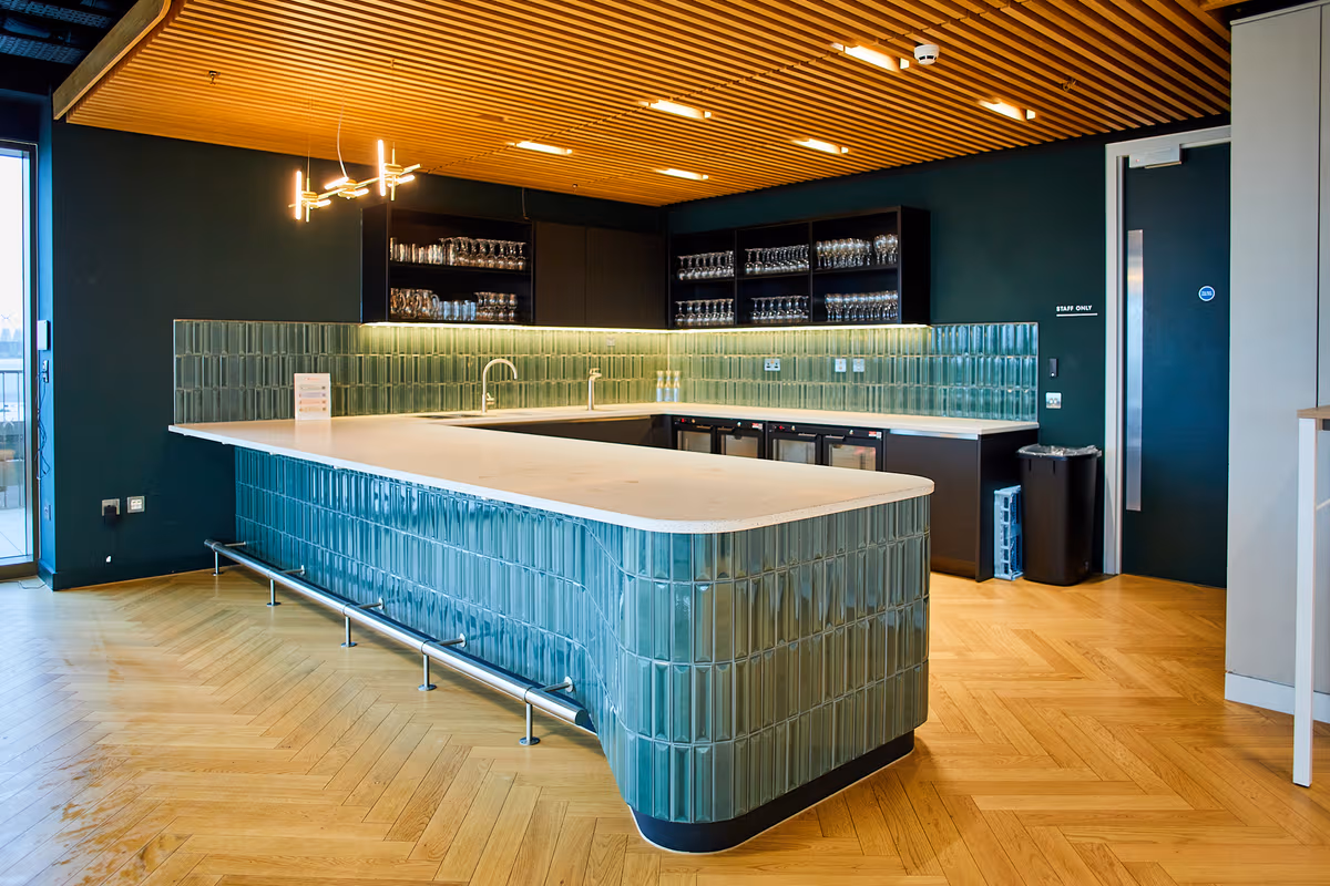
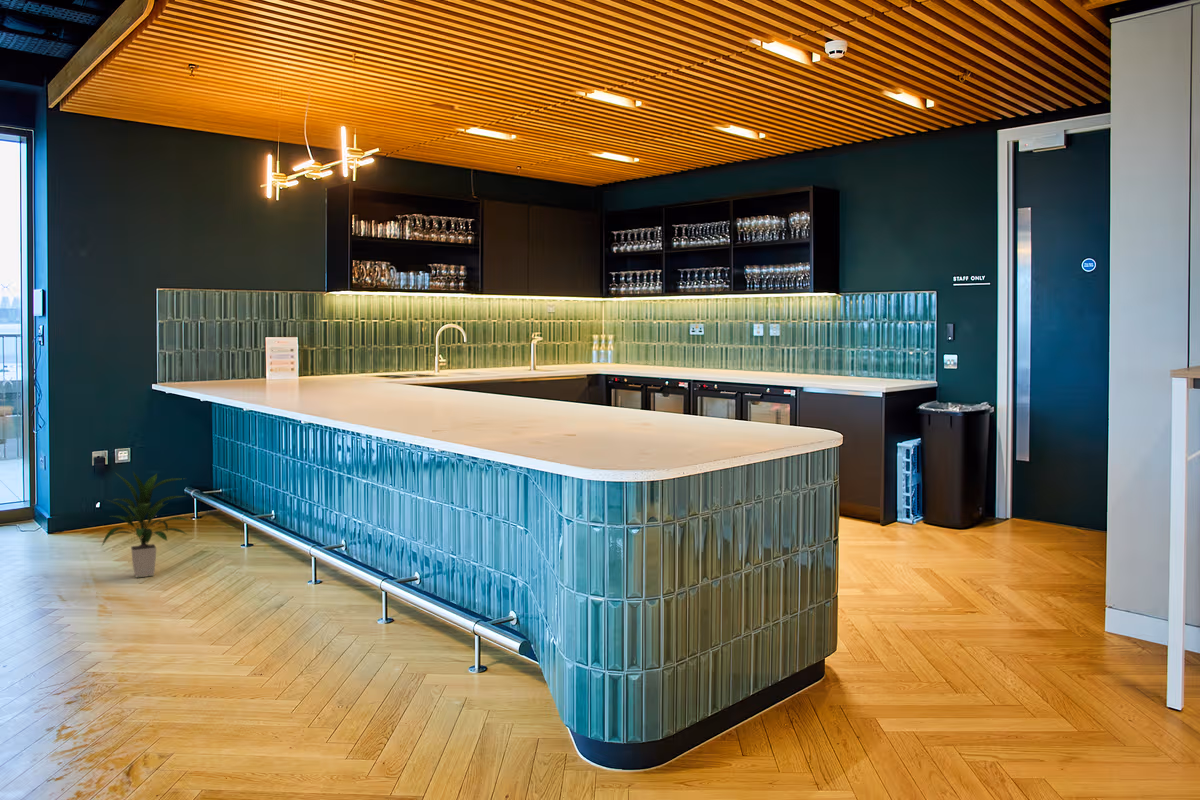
+ indoor plant [100,471,192,579]
